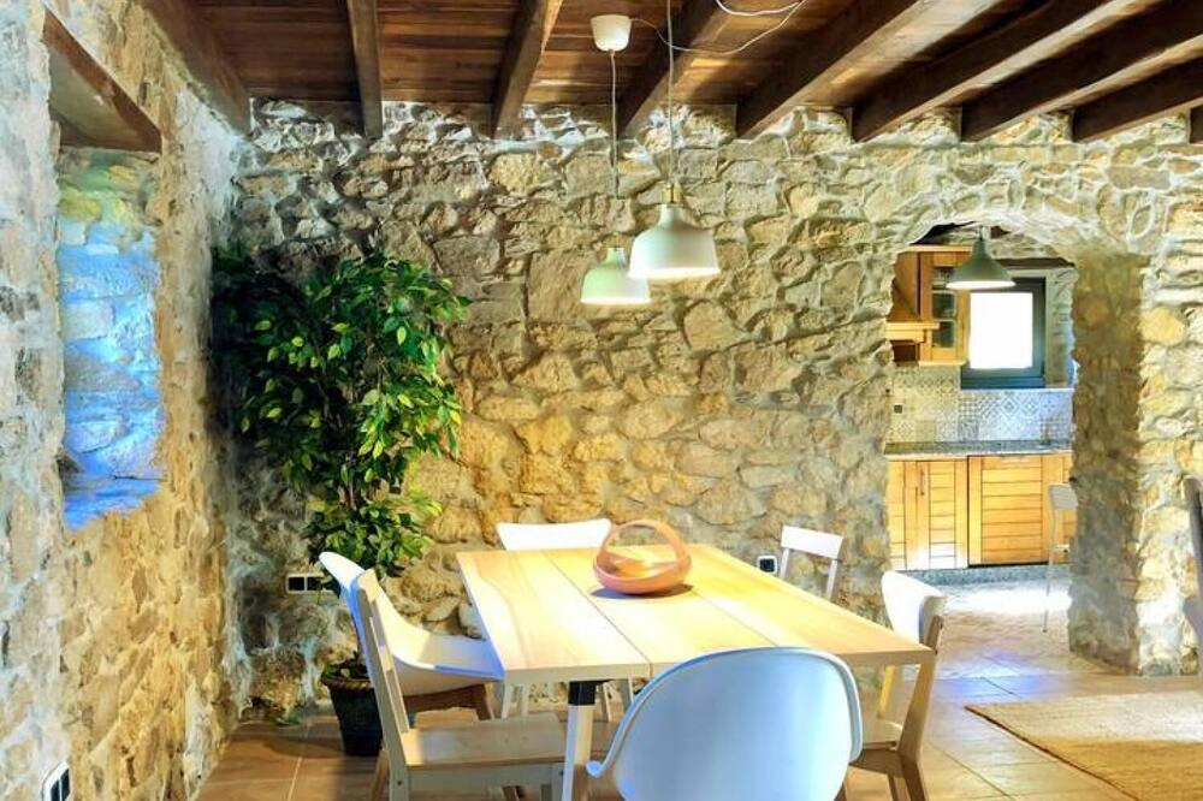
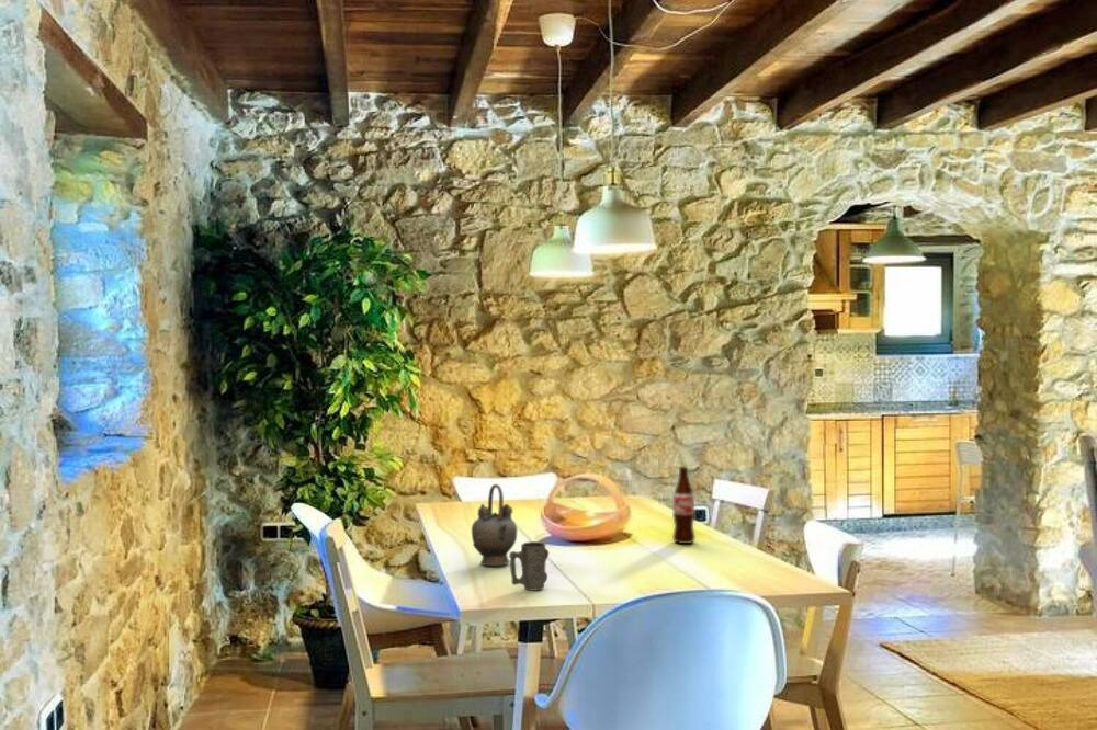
+ teapot [471,483,519,567]
+ bottle [671,466,697,545]
+ mug [508,540,550,592]
